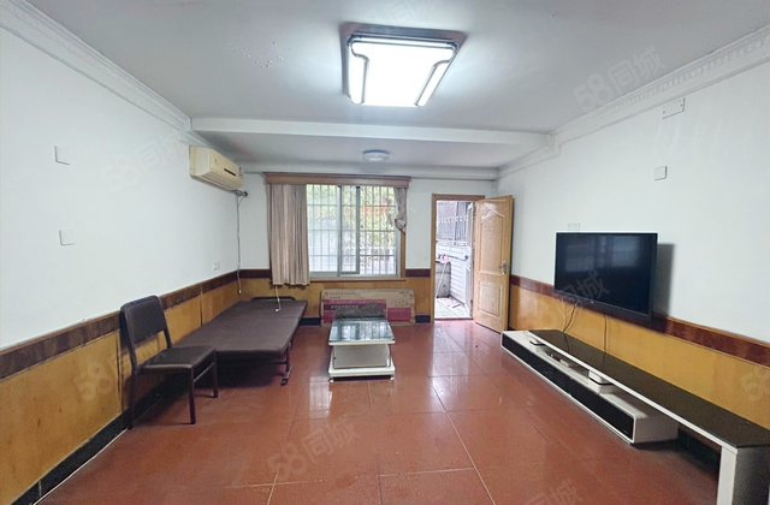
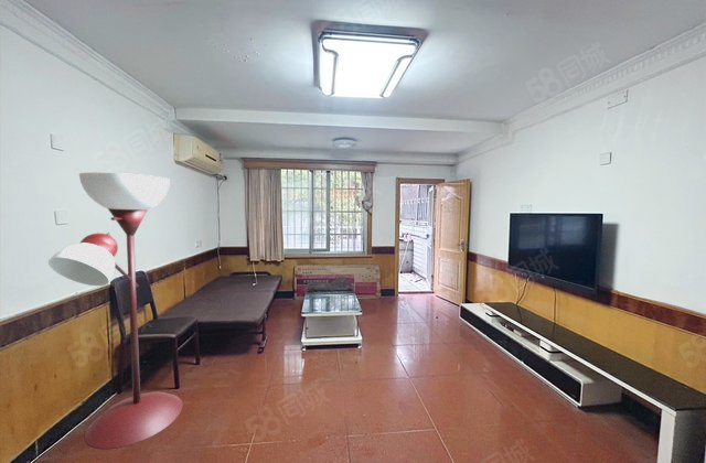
+ floor lamp [47,172,184,450]
